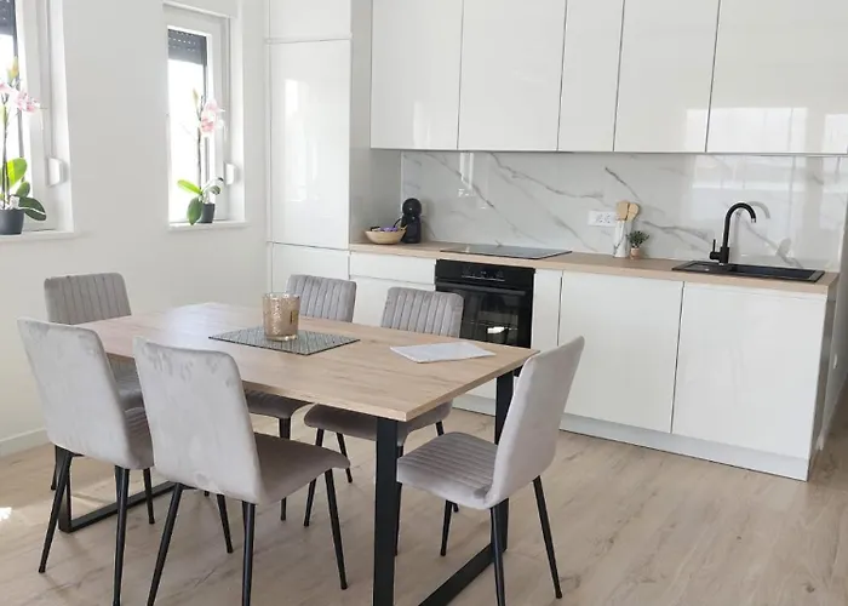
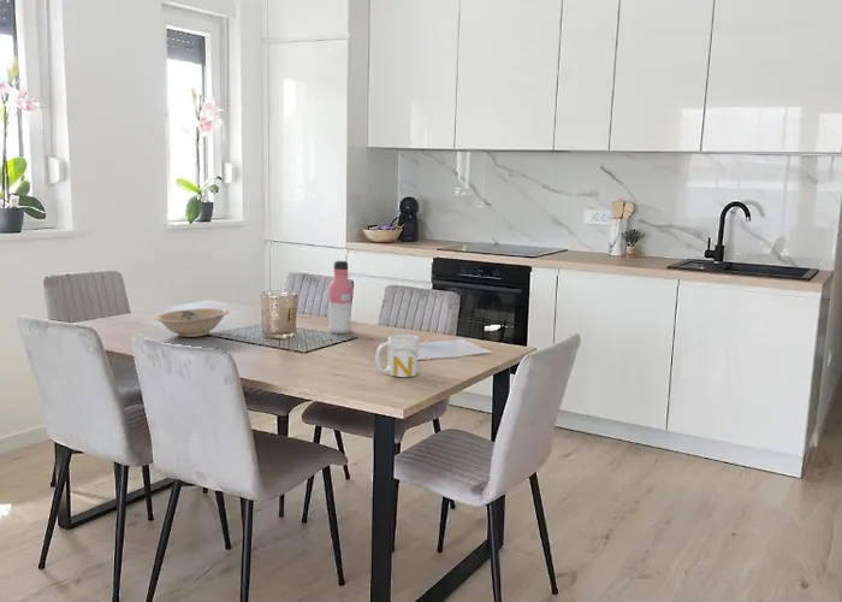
+ bowl [154,307,231,338]
+ water bottle [327,260,354,335]
+ mug [374,334,420,378]
